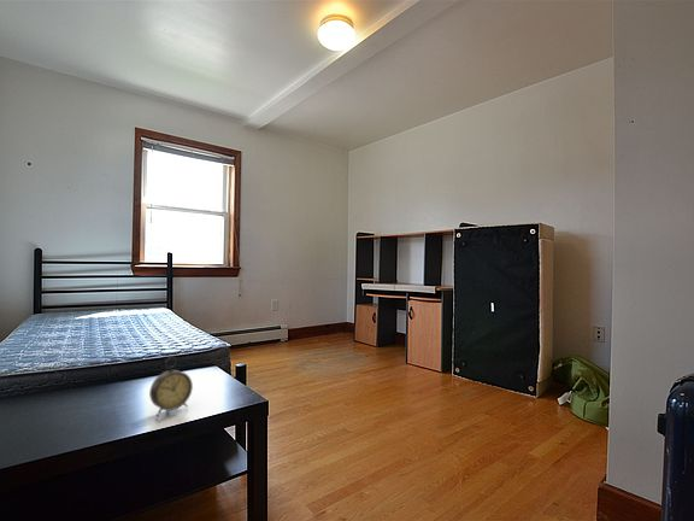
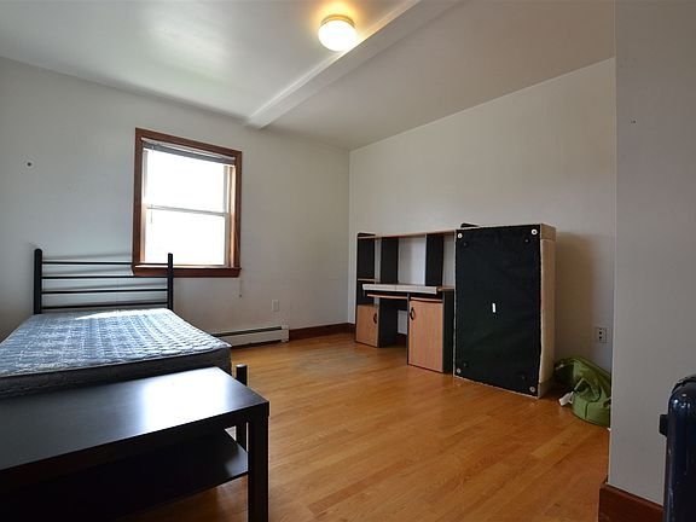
- alarm clock [148,356,194,418]
